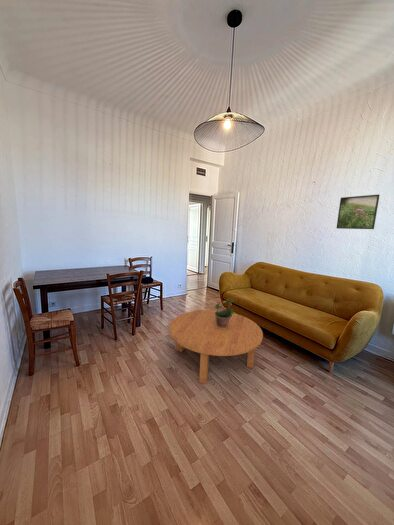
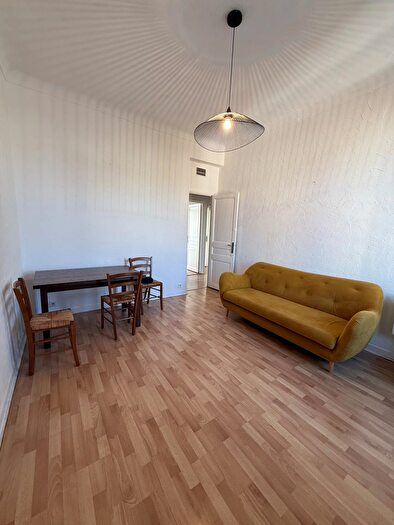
- potted plant [213,296,237,328]
- coffee table [168,309,264,385]
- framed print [336,193,381,230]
